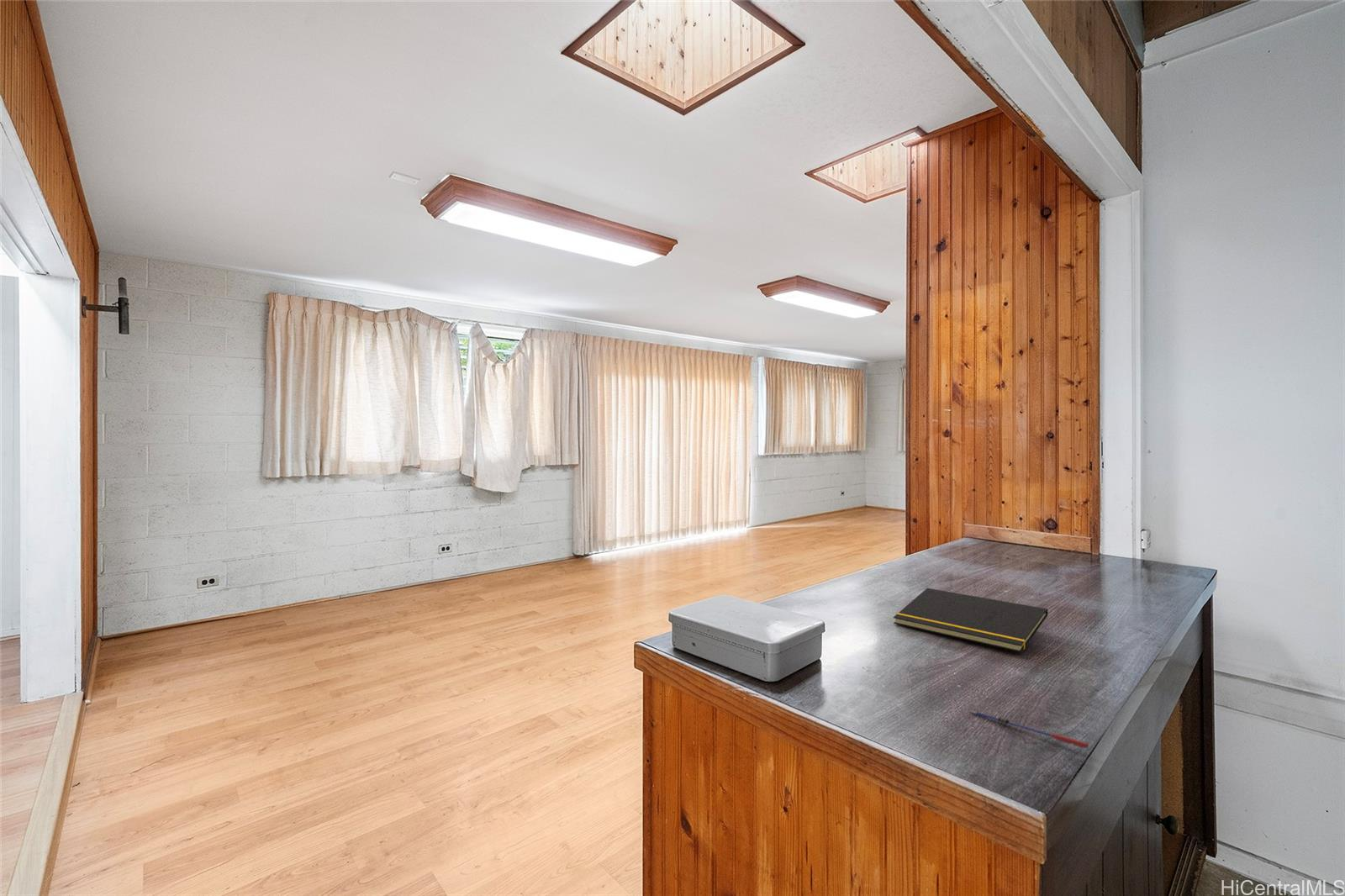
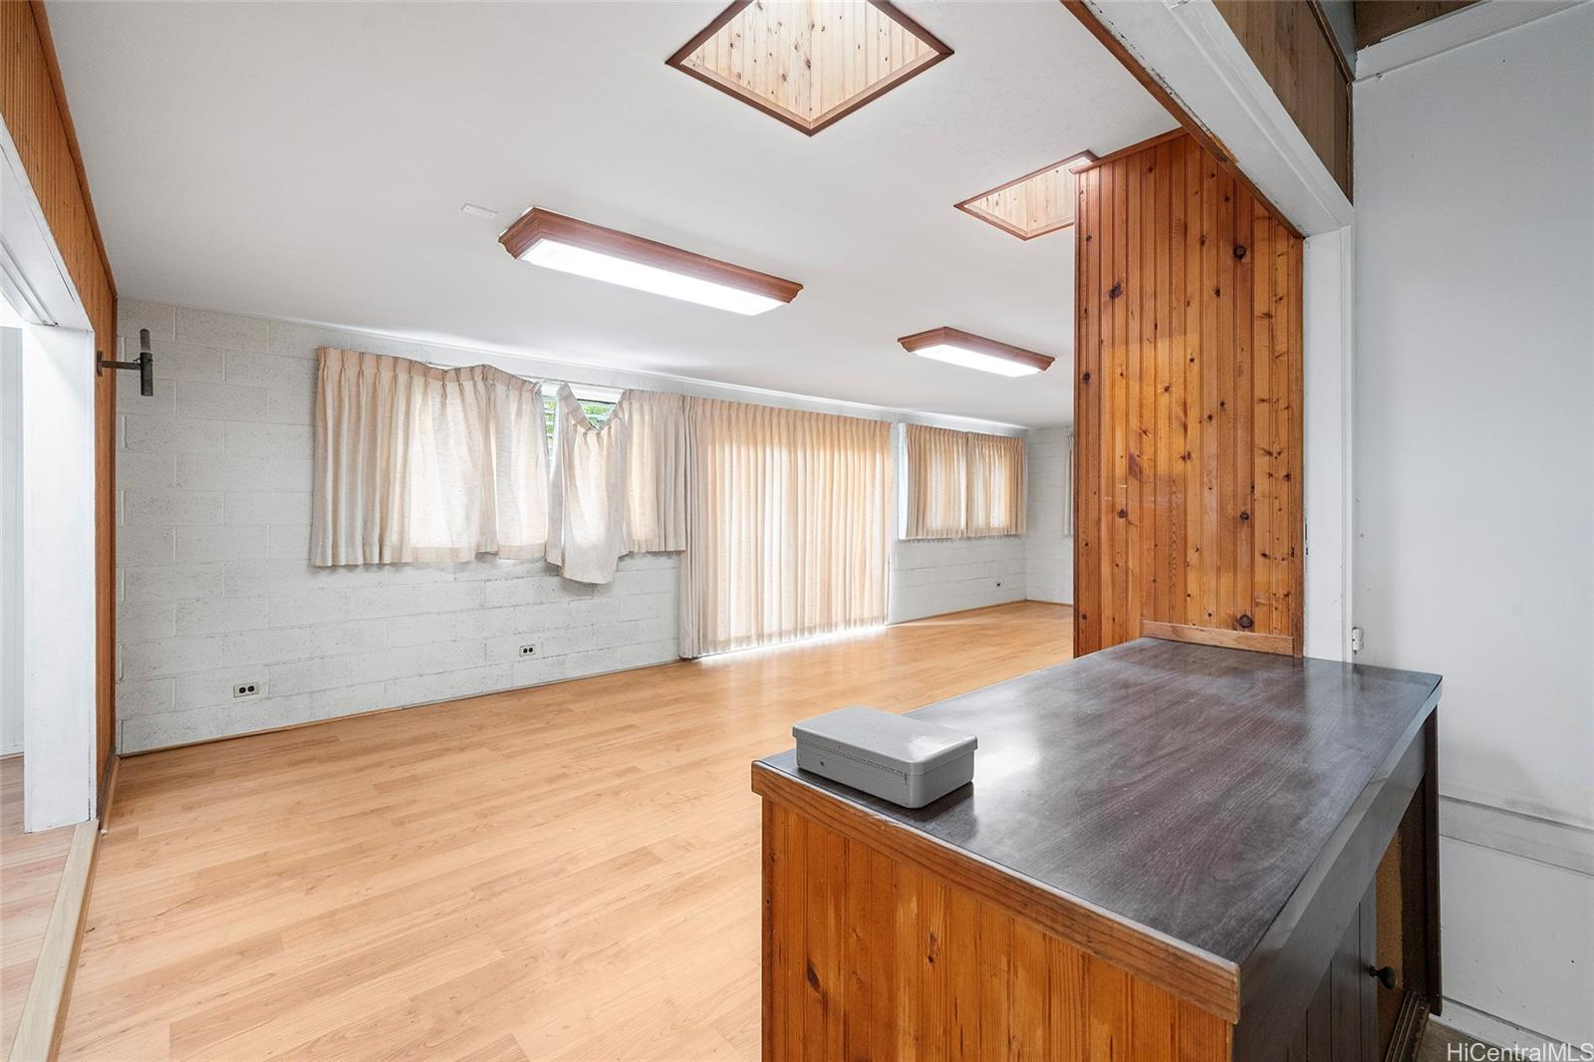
- pen [969,710,1089,749]
- notepad [893,588,1049,653]
